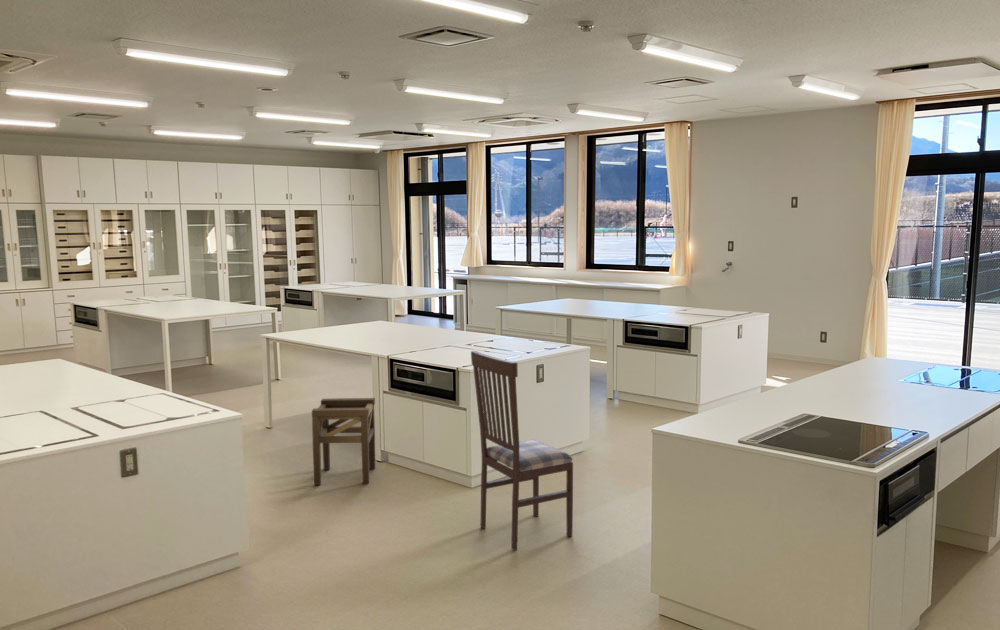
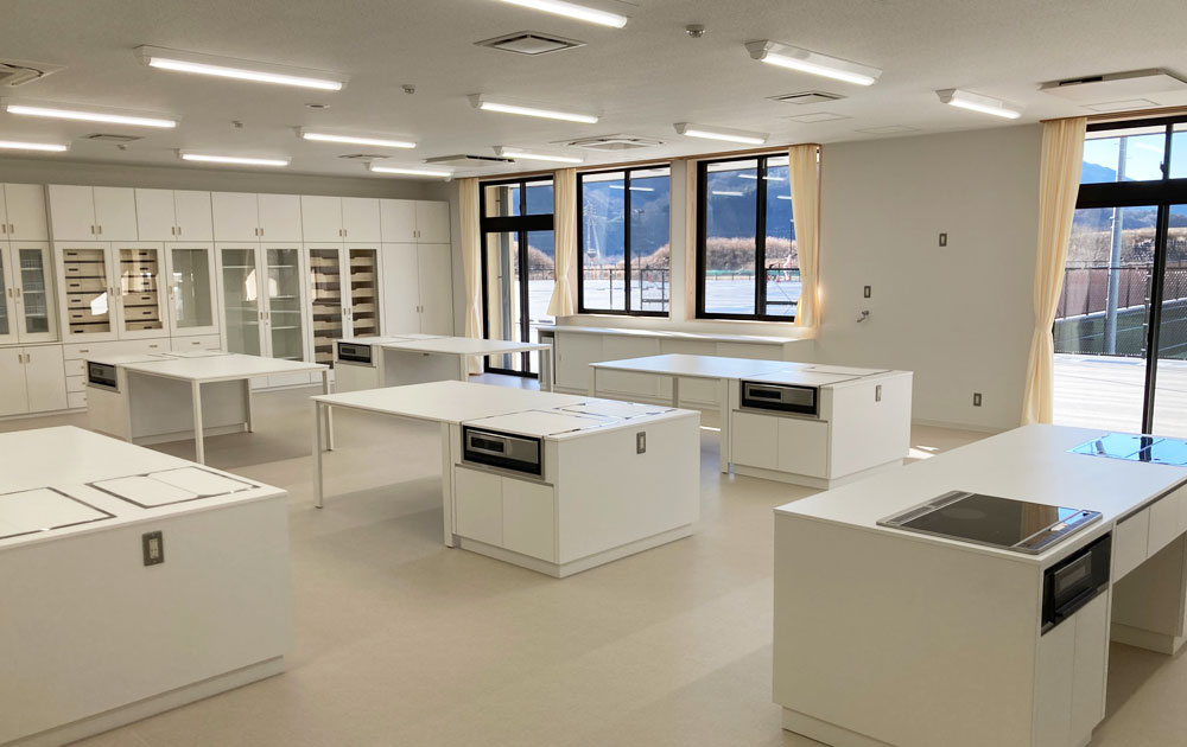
- stool [311,397,376,486]
- dining chair [470,350,574,552]
